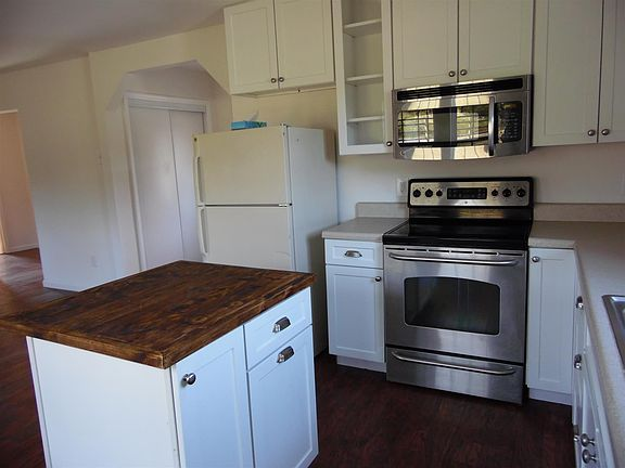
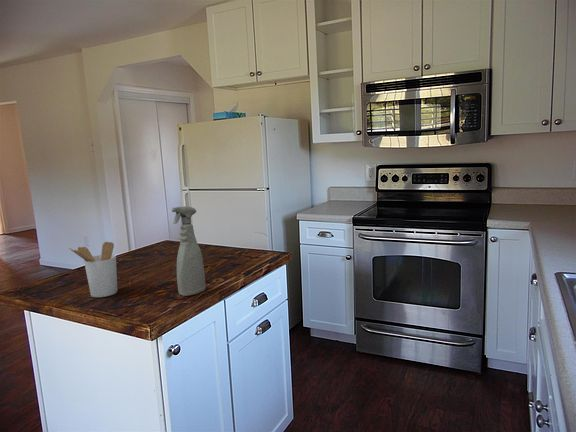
+ utensil holder [68,241,118,298]
+ spray bottle [171,205,207,297]
